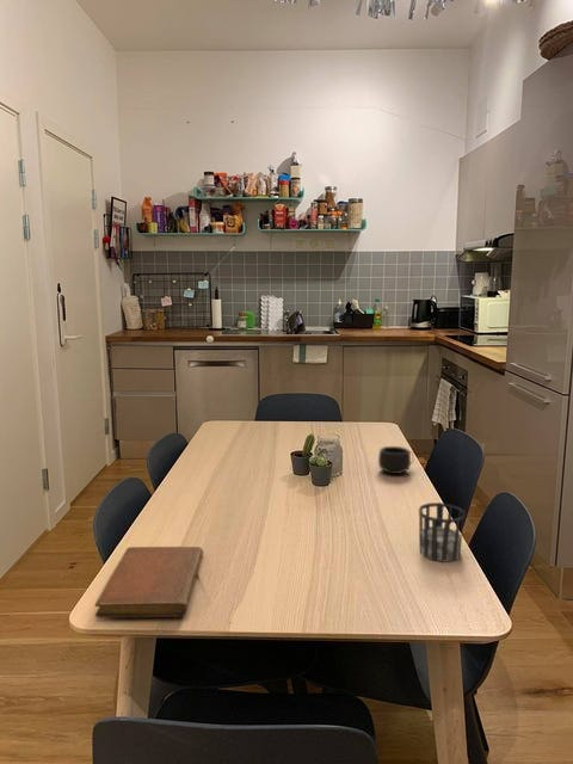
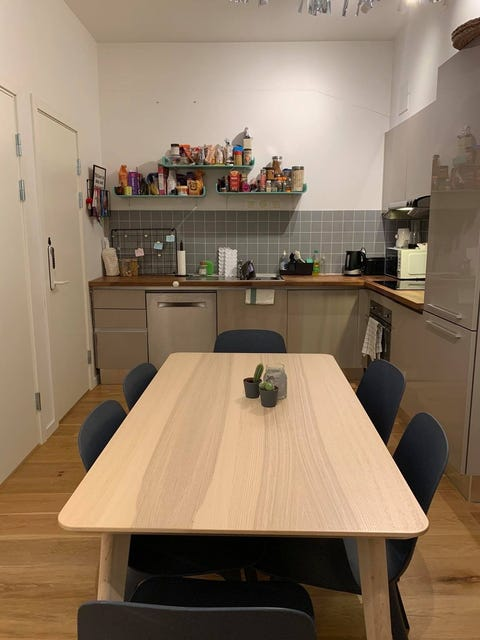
- cup [418,501,466,563]
- notebook [94,546,204,618]
- mug [377,445,415,475]
